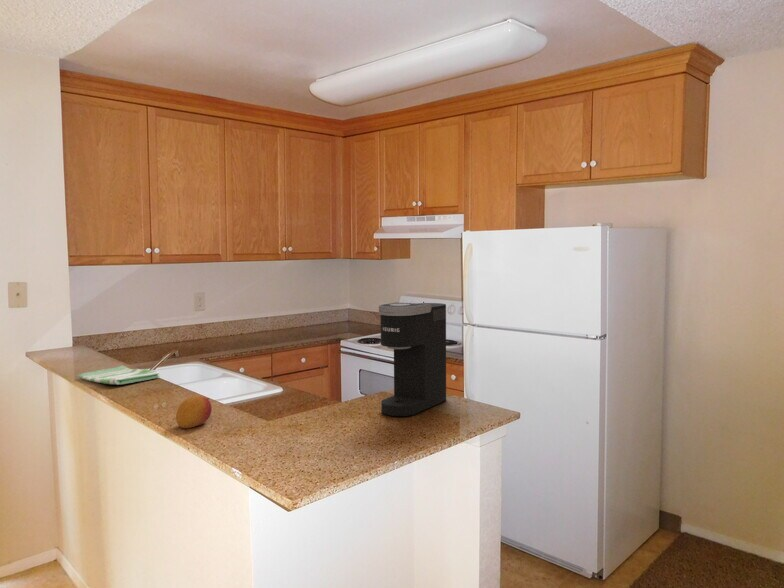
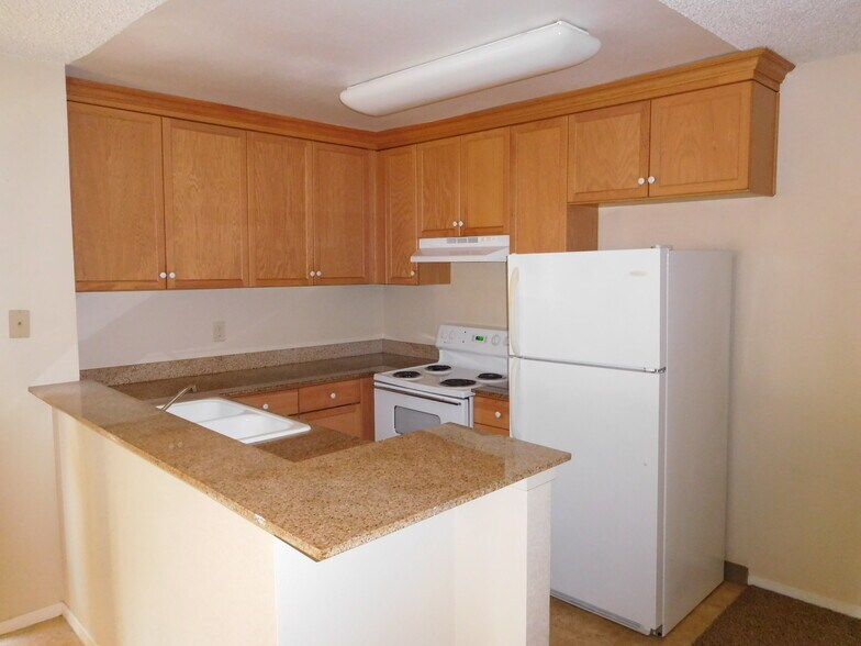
- coffee maker [378,302,447,417]
- fruit [175,395,213,429]
- dish towel [76,365,161,386]
